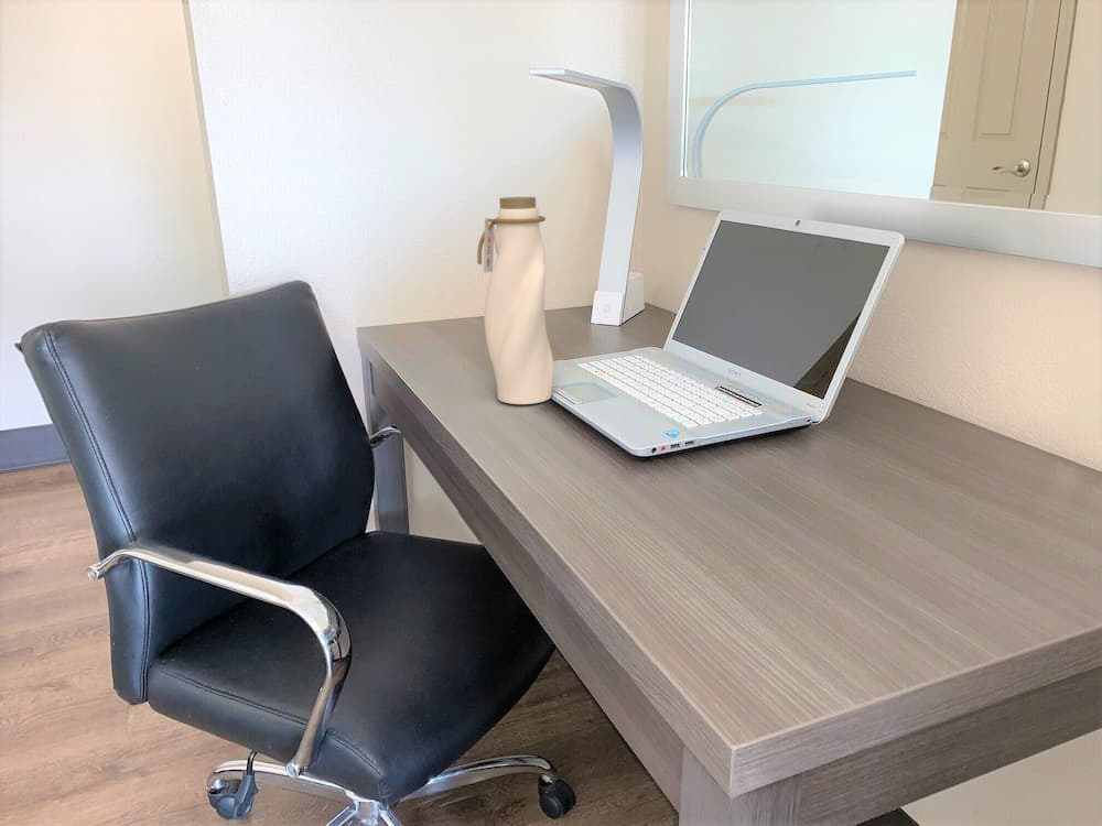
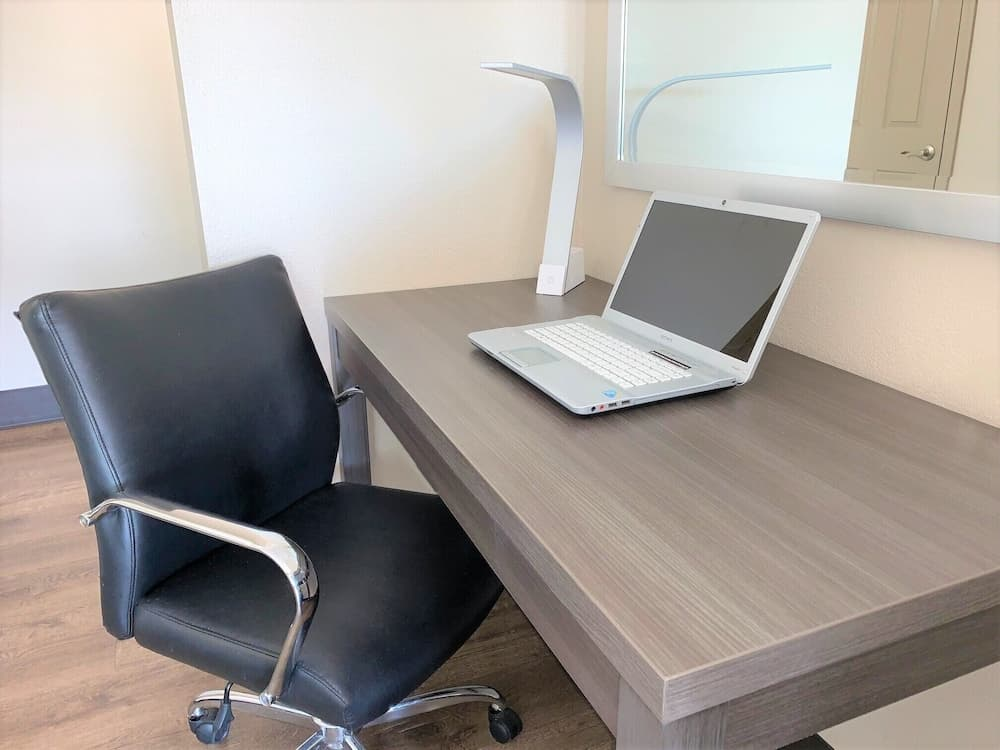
- water bottle [476,196,555,405]
